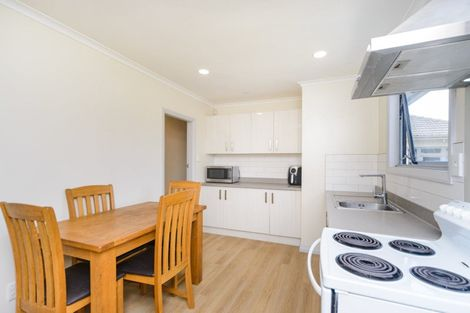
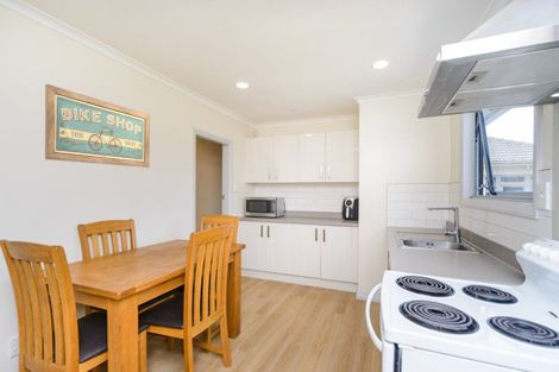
+ wall art [44,83,151,169]
